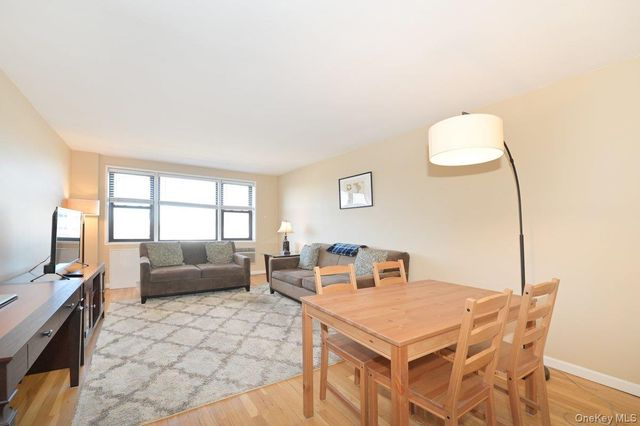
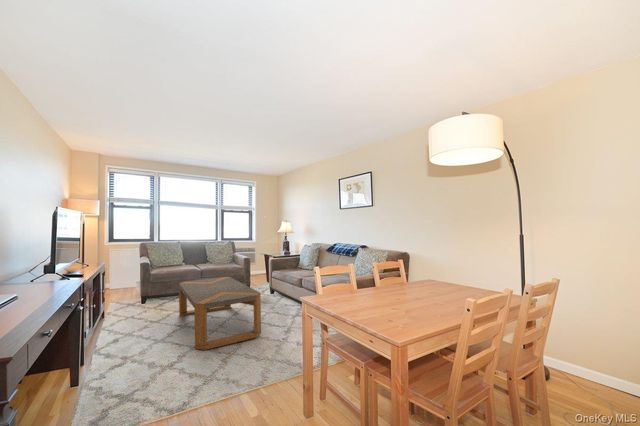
+ coffee table [178,276,262,351]
